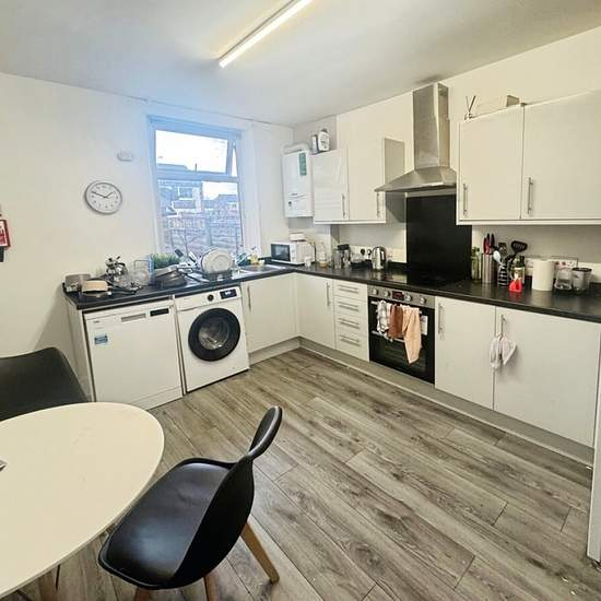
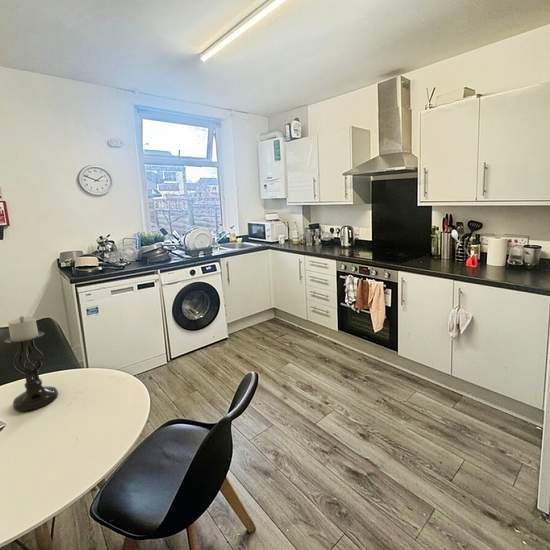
+ candle holder [4,315,59,412]
